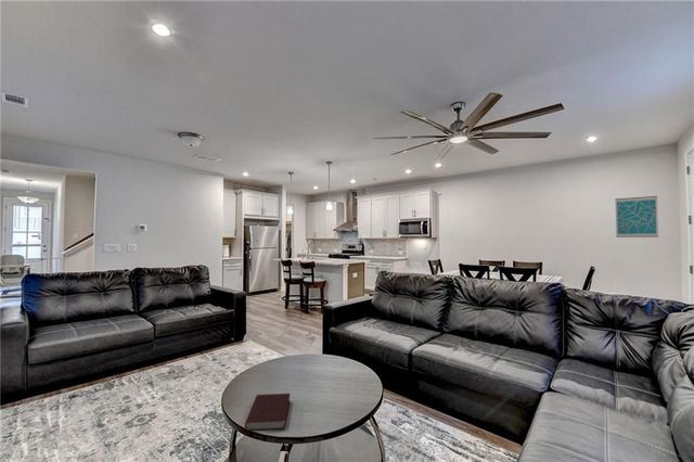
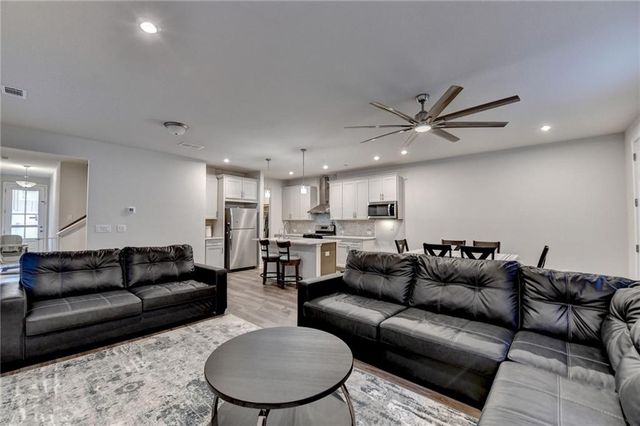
- book [244,393,291,433]
- wall art [614,195,659,239]
